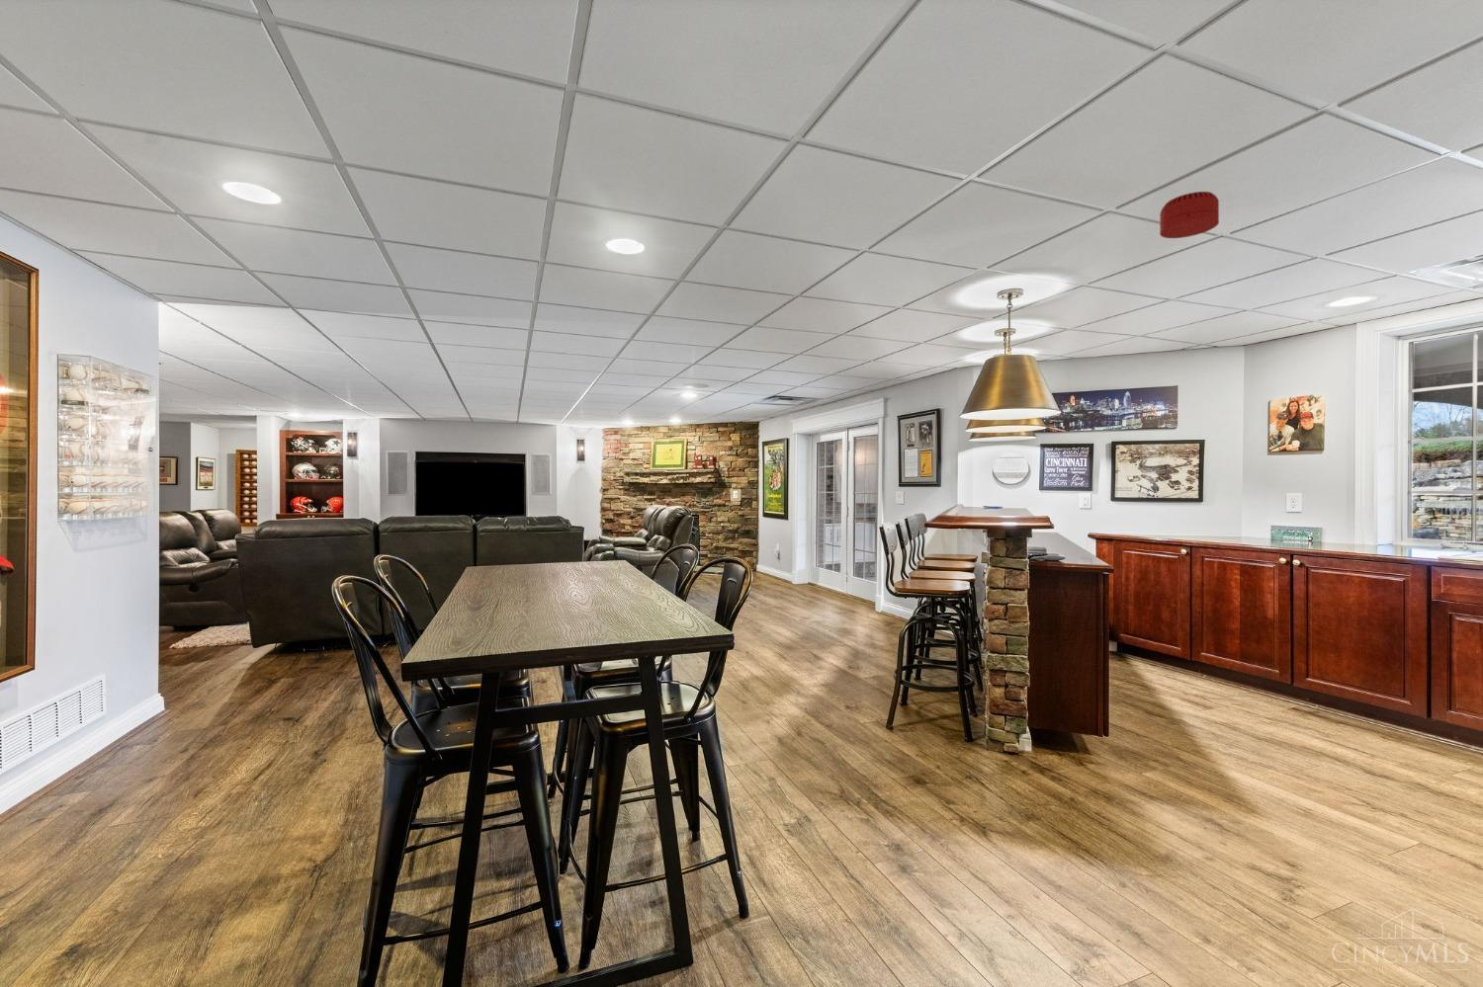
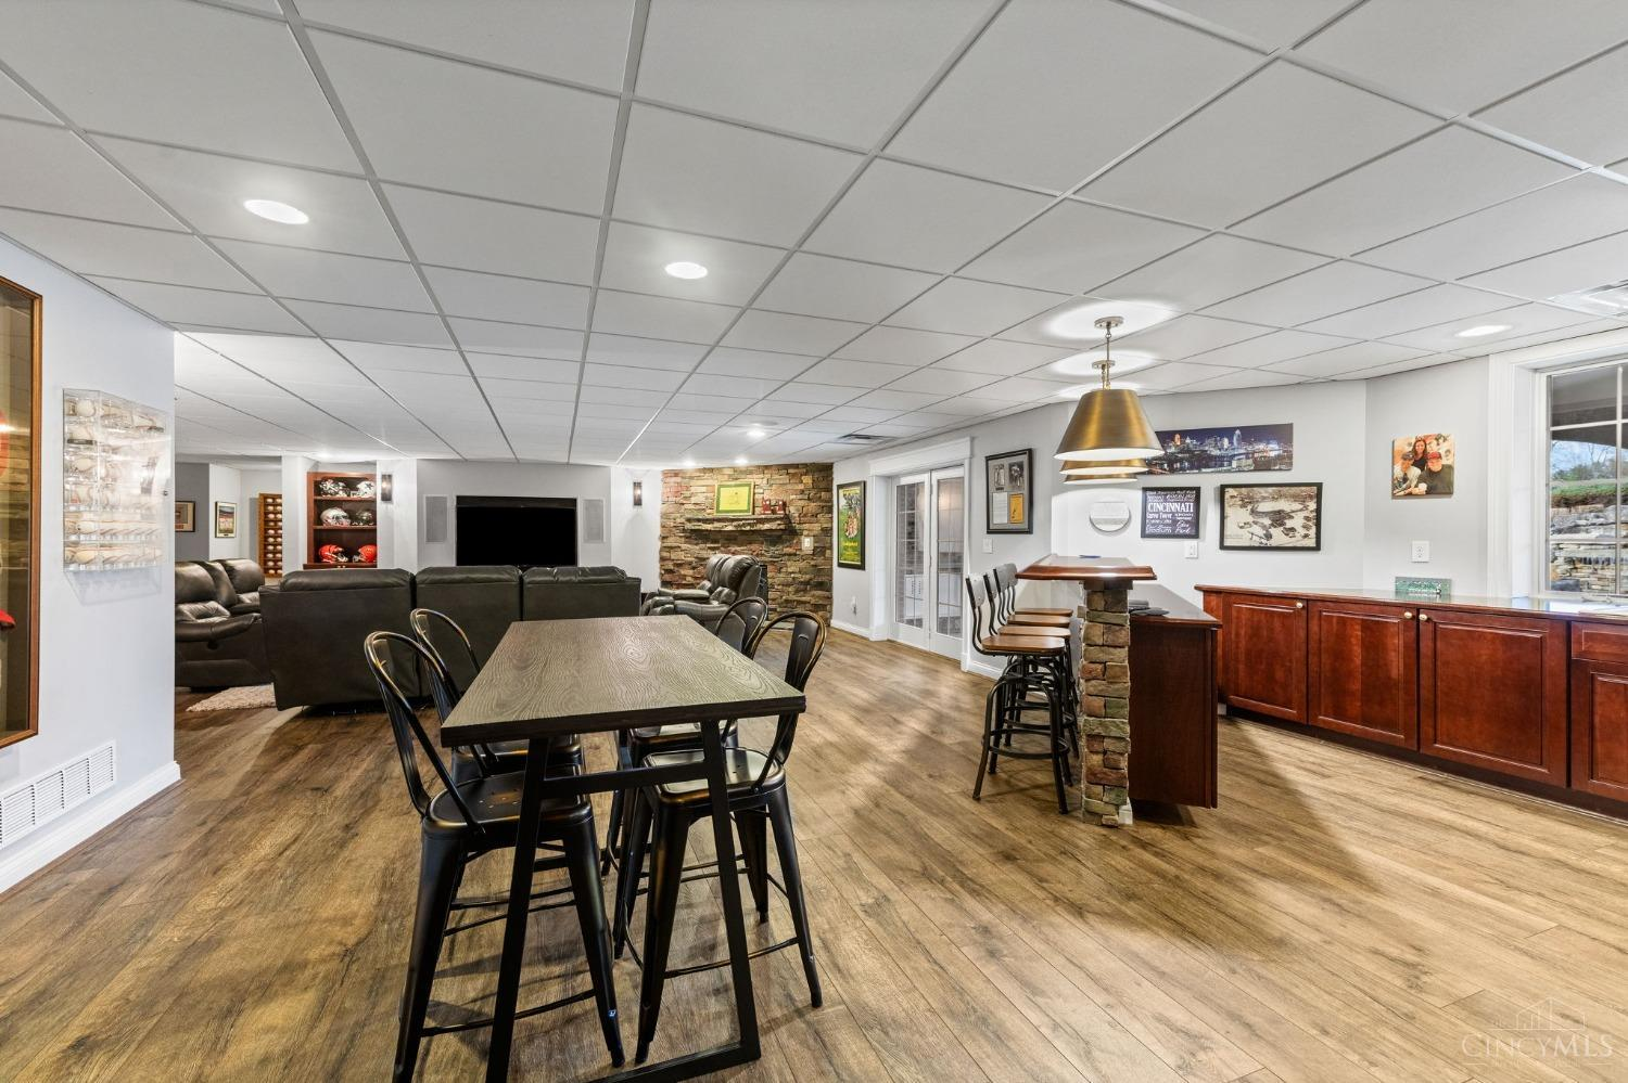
- smoke detector [1159,191,1220,239]
